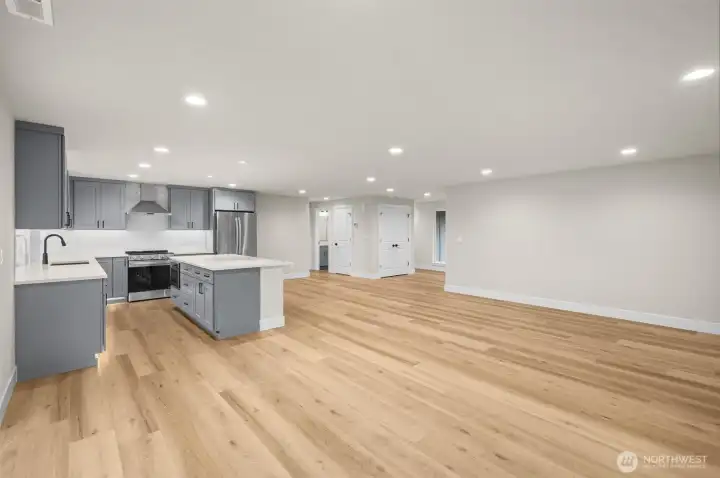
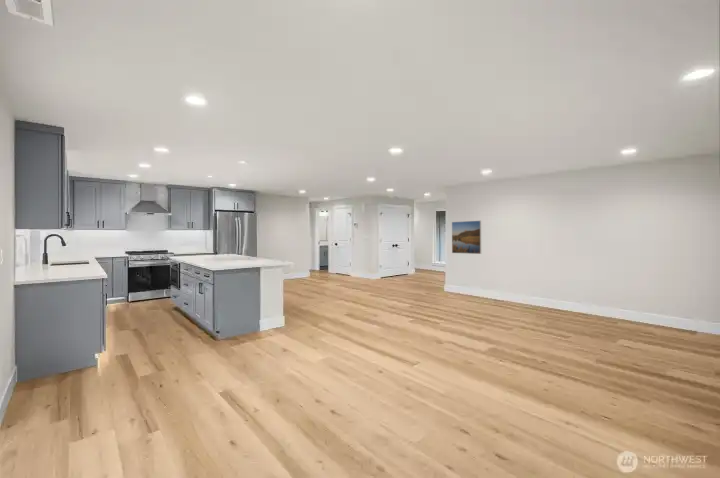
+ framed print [451,220,482,255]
